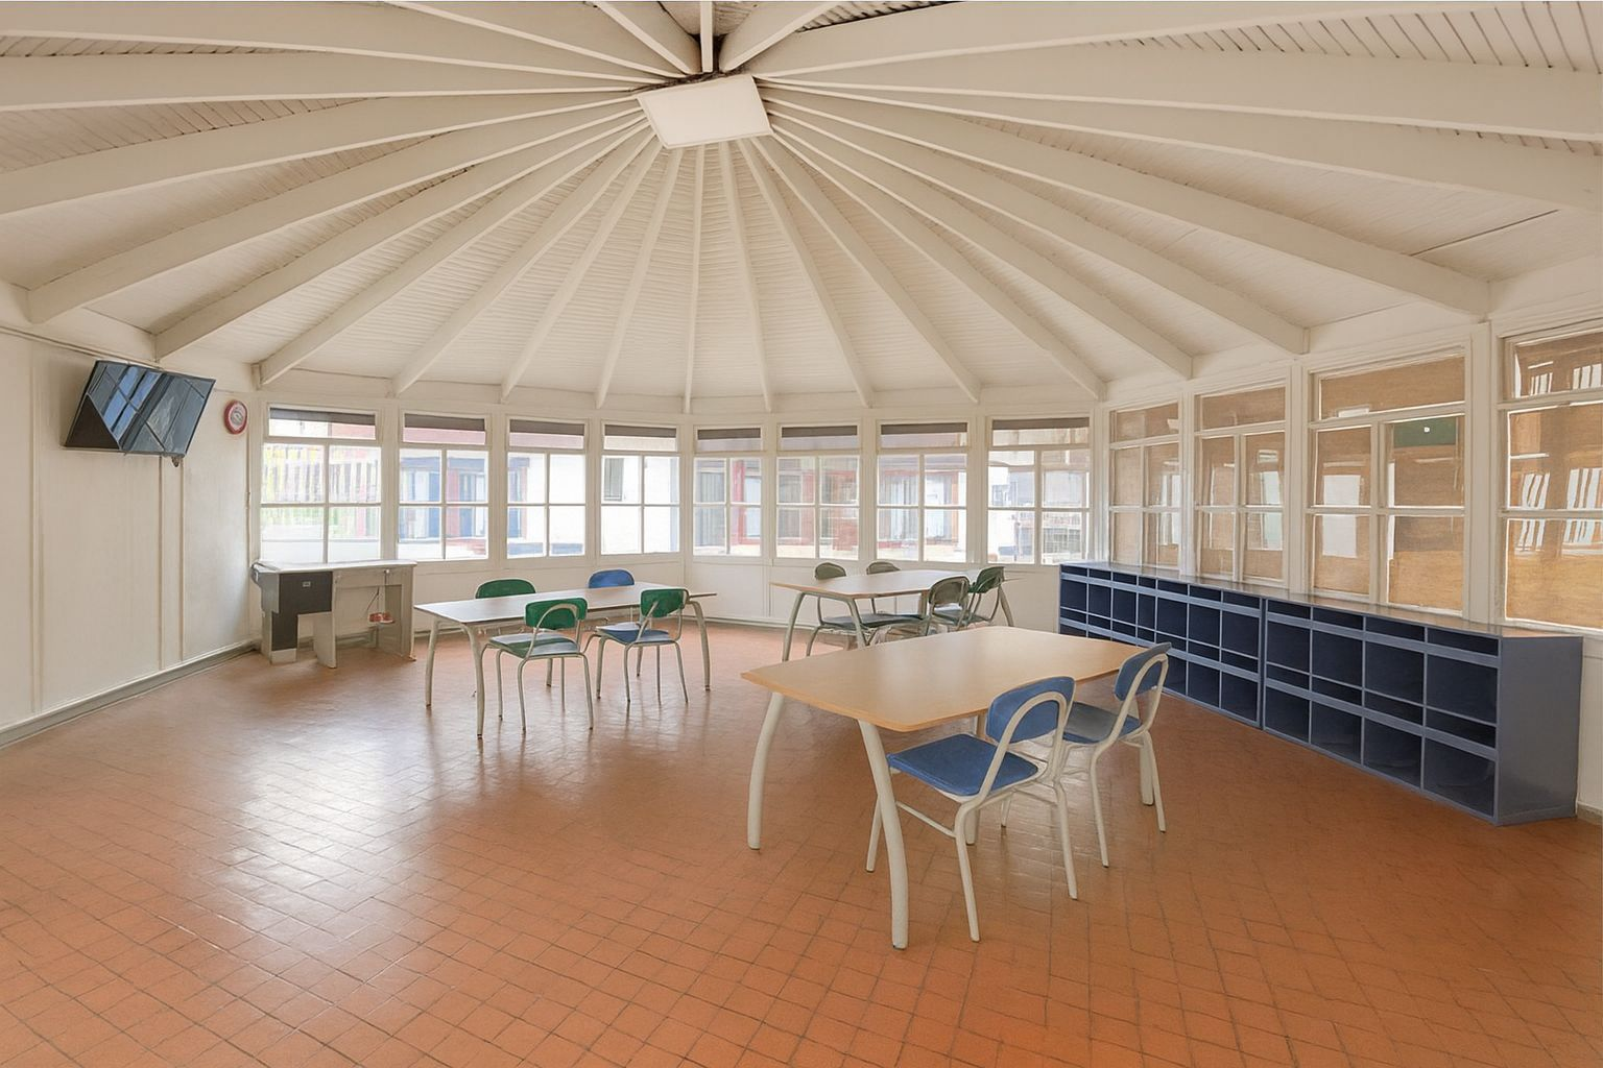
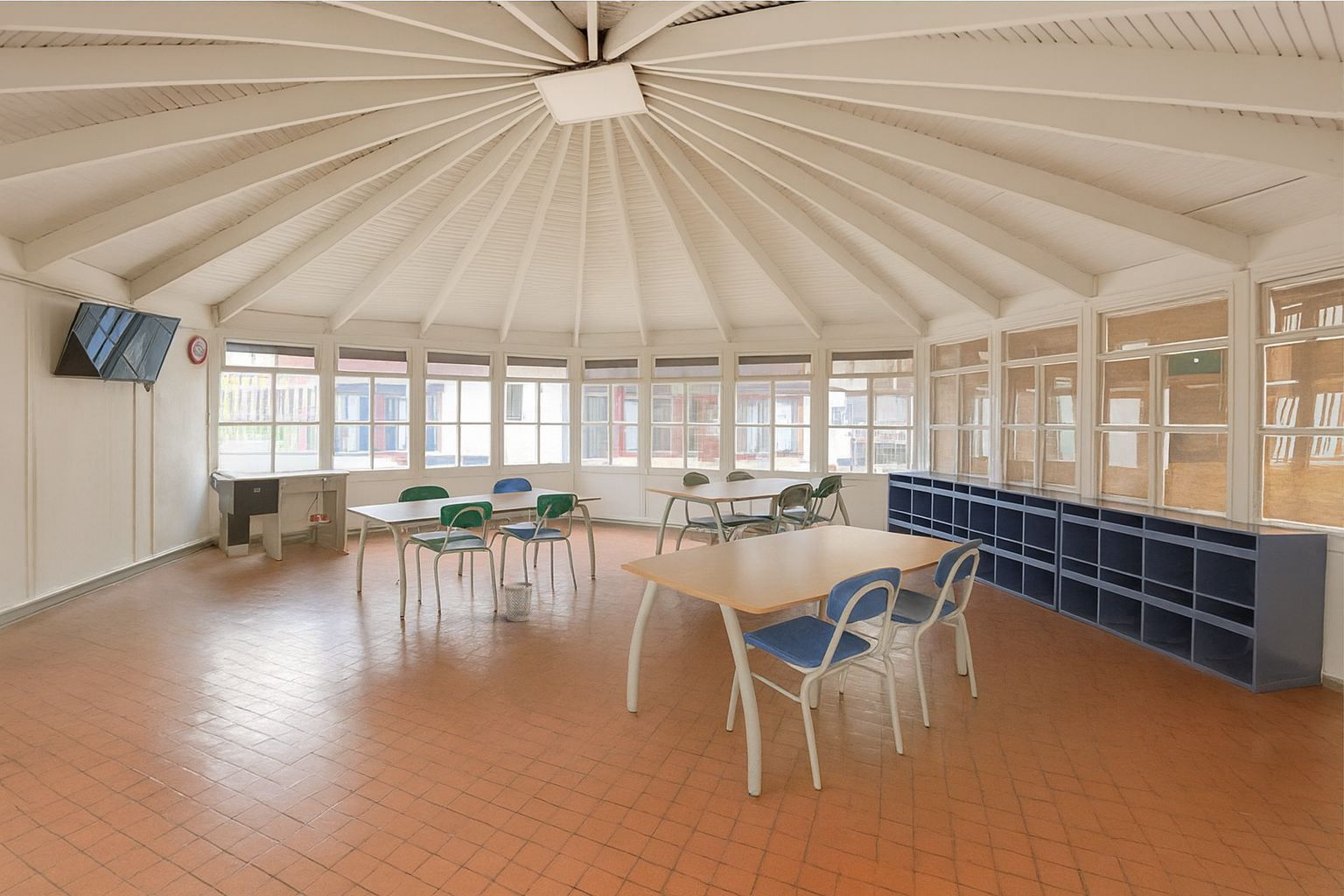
+ wastebasket [504,581,534,622]
